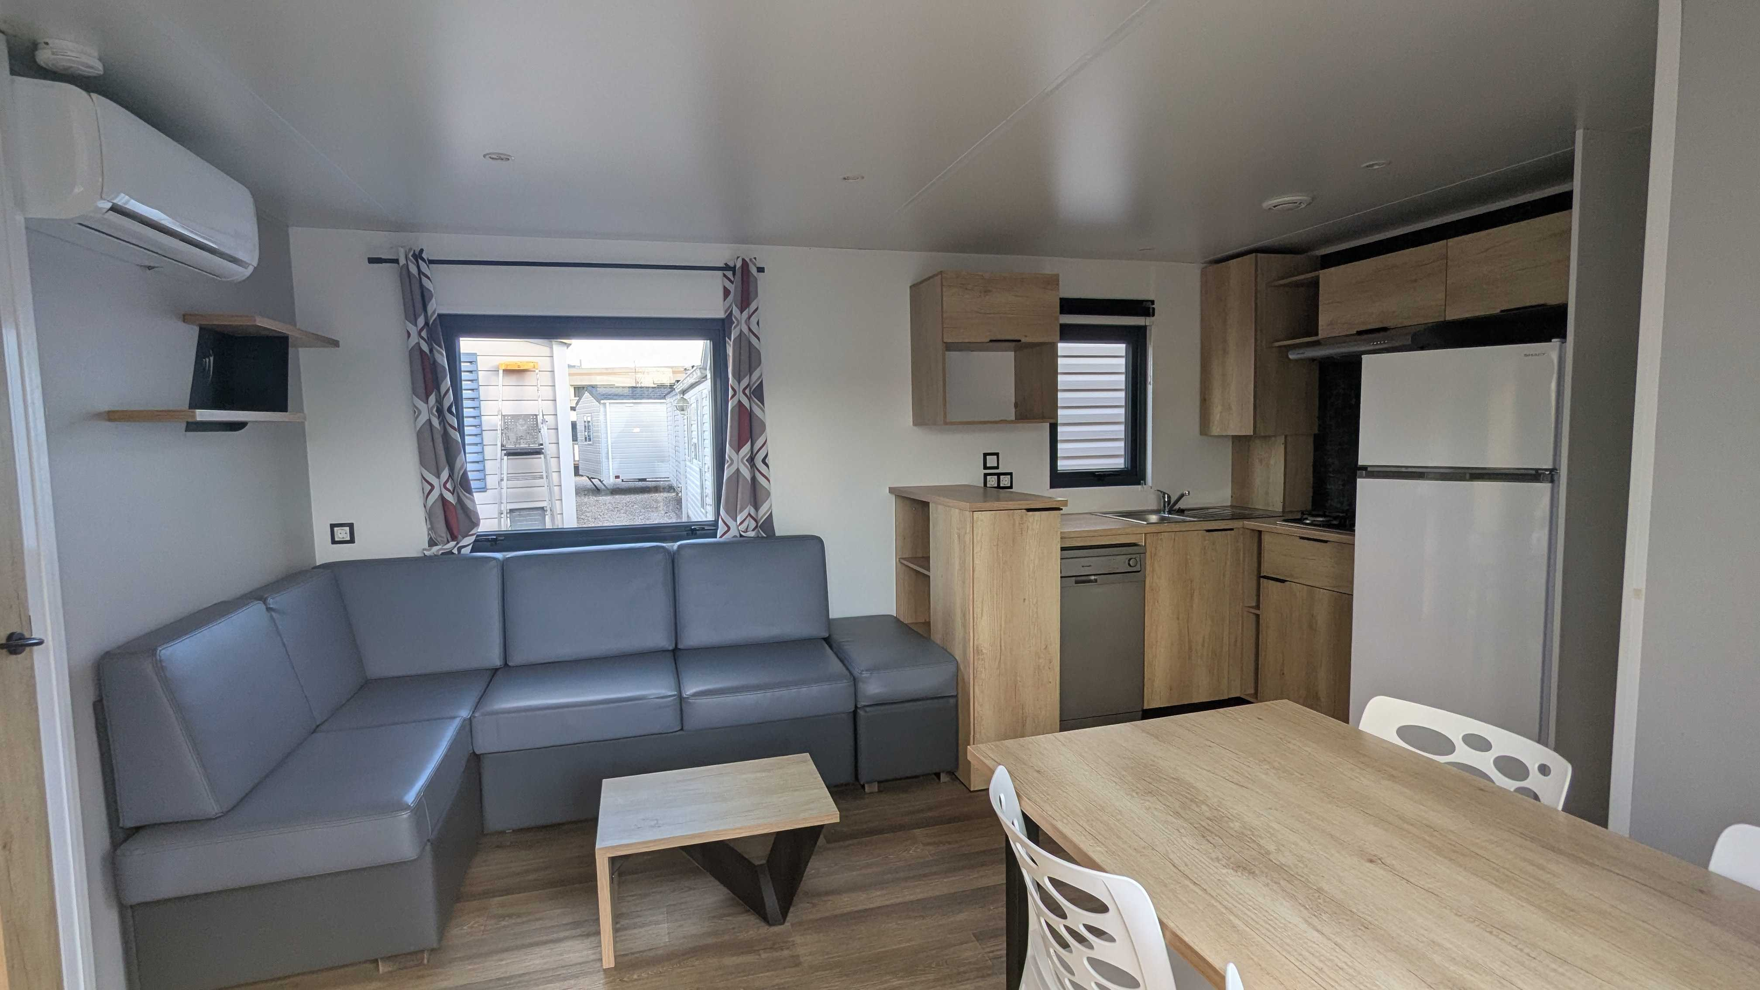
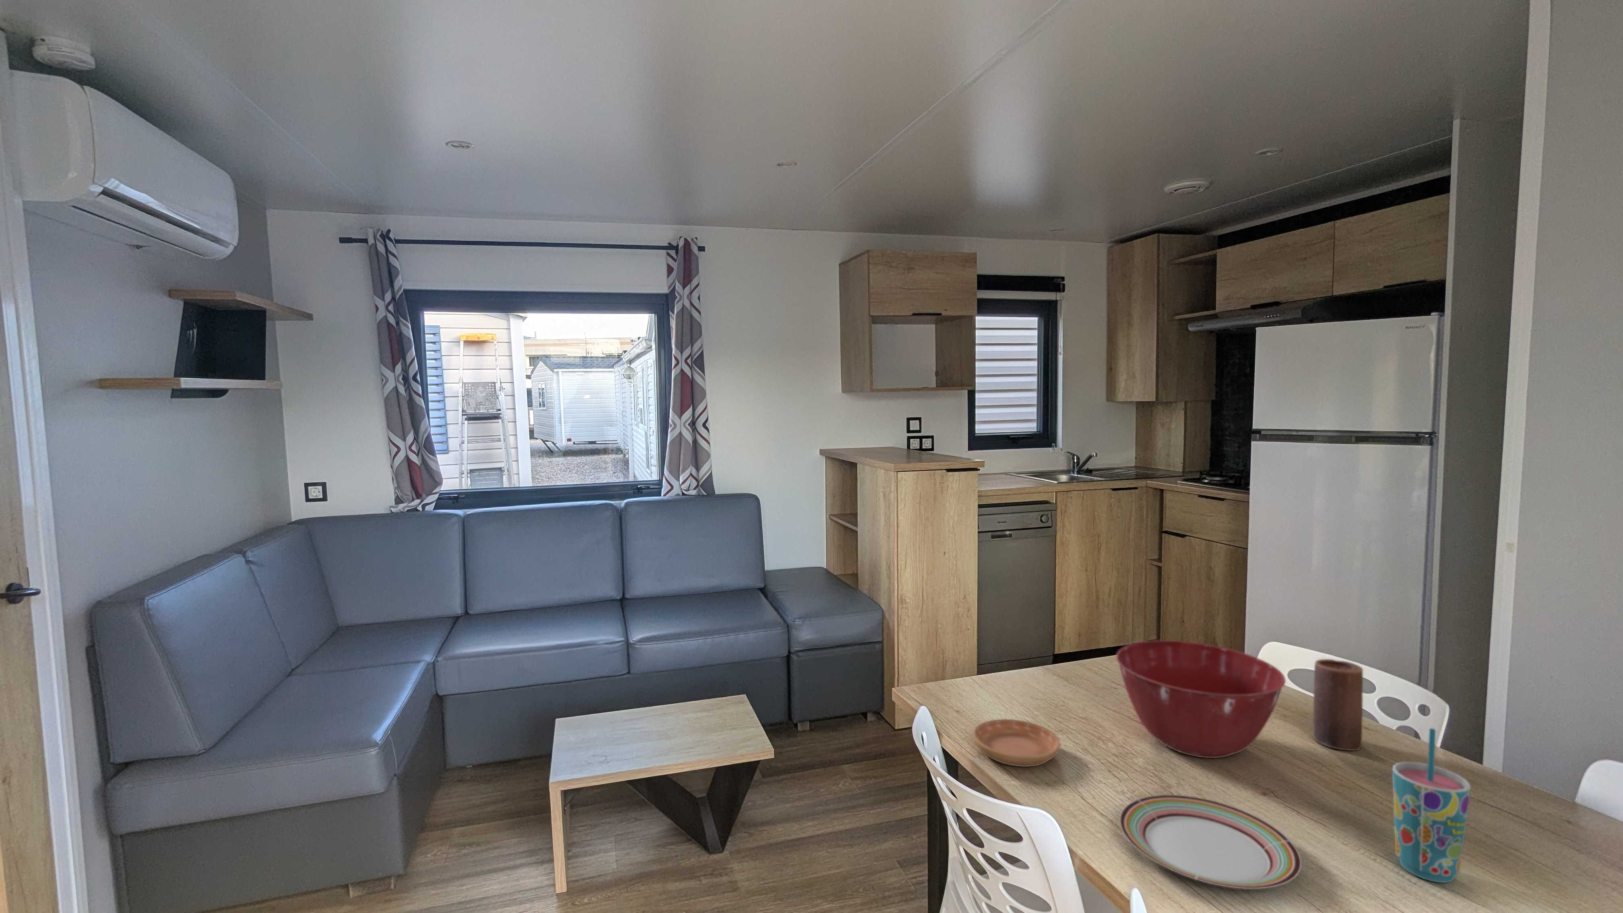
+ cup [1392,728,1470,883]
+ plate [1119,794,1302,890]
+ candle [1313,659,1363,751]
+ saucer [972,719,1061,767]
+ mixing bowl [1116,640,1286,758]
